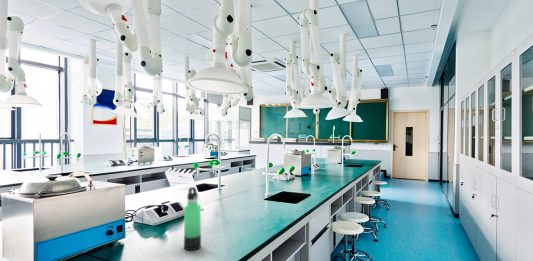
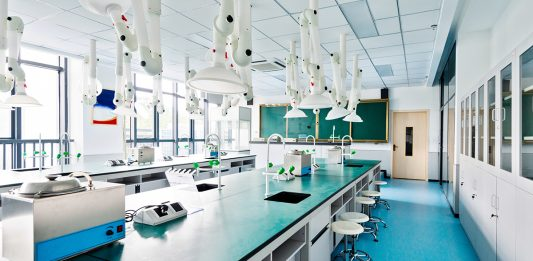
- thermos bottle [183,186,202,251]
